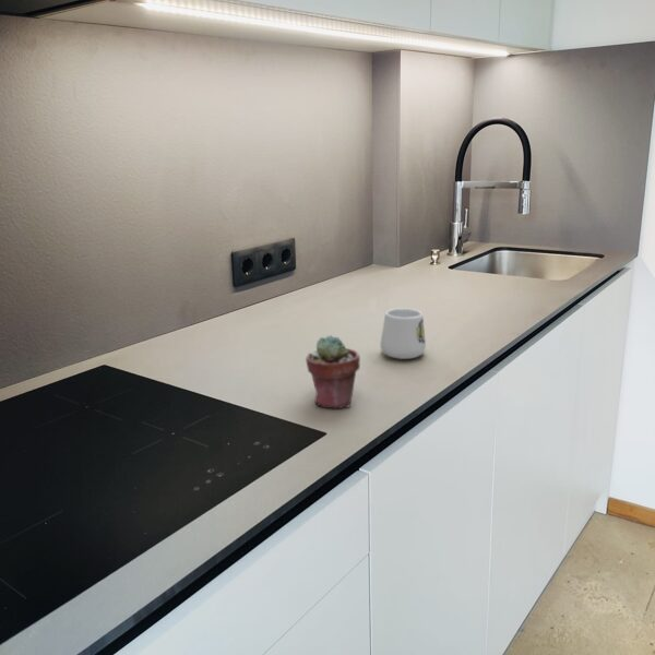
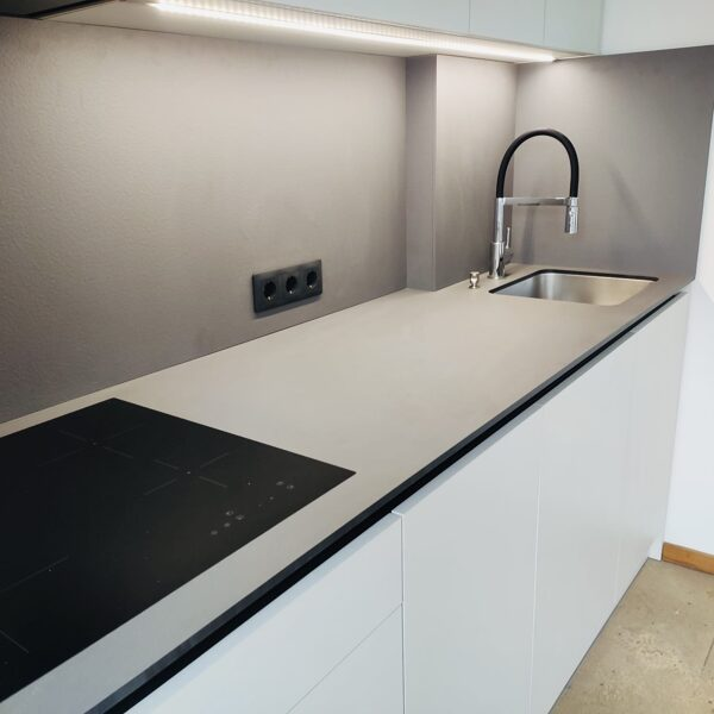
- potted succulent [305,334,361,409]
- mug [380,307,427,360]
